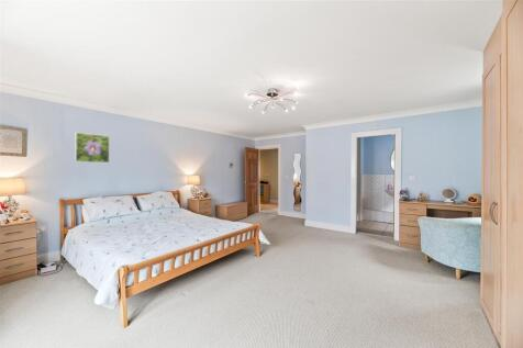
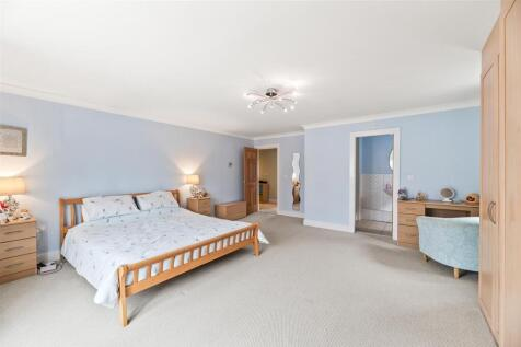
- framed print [74,132,111,164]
